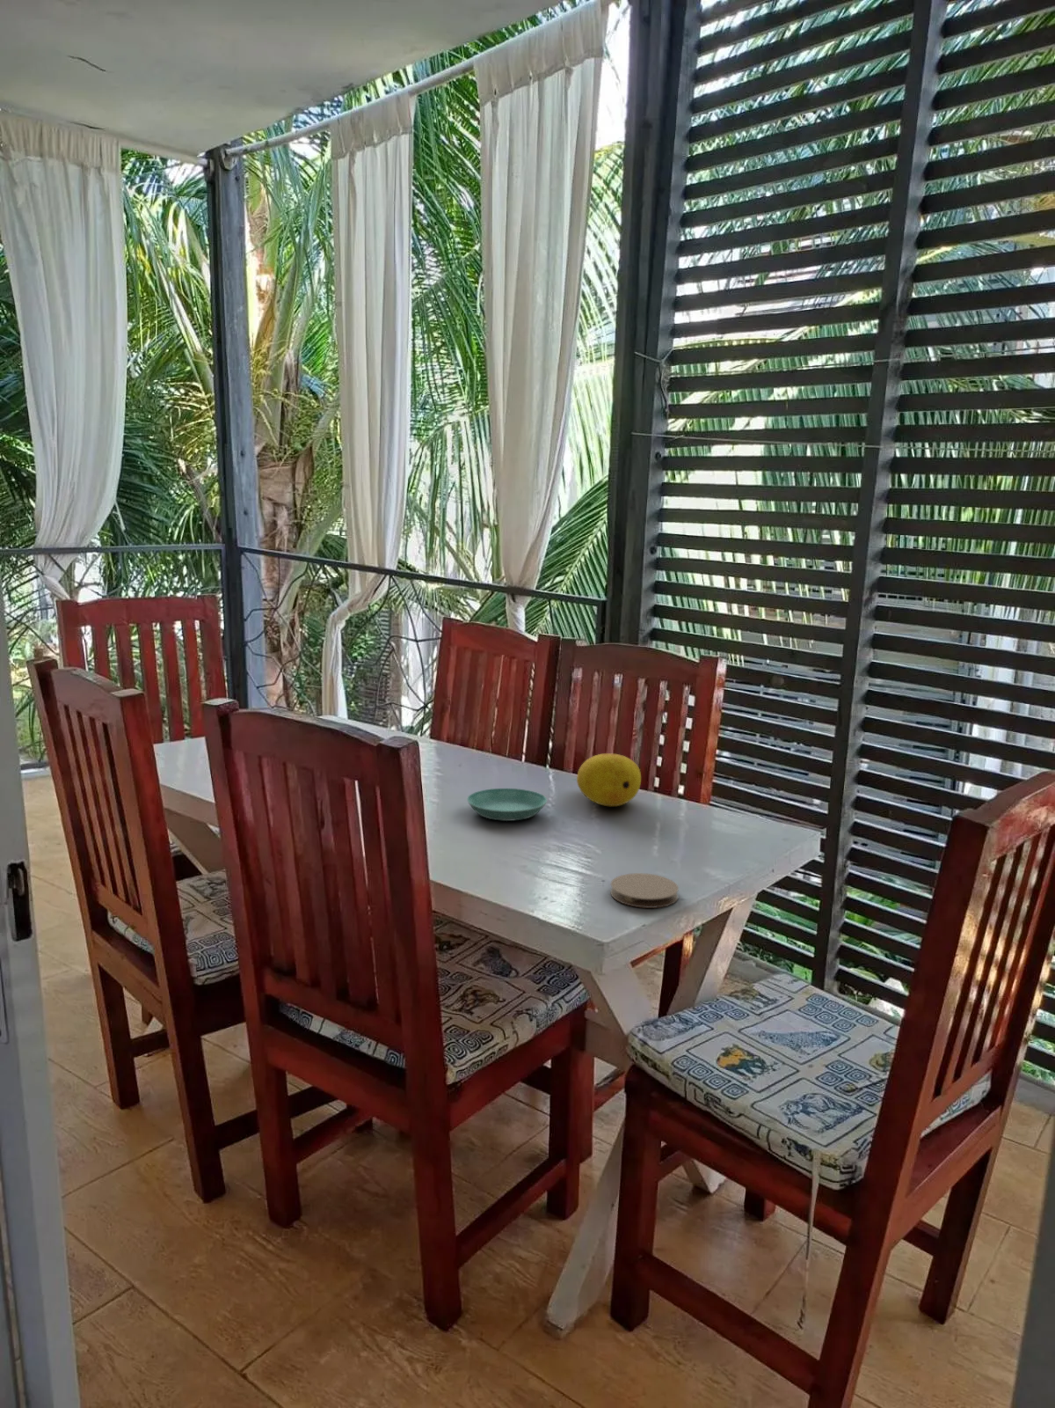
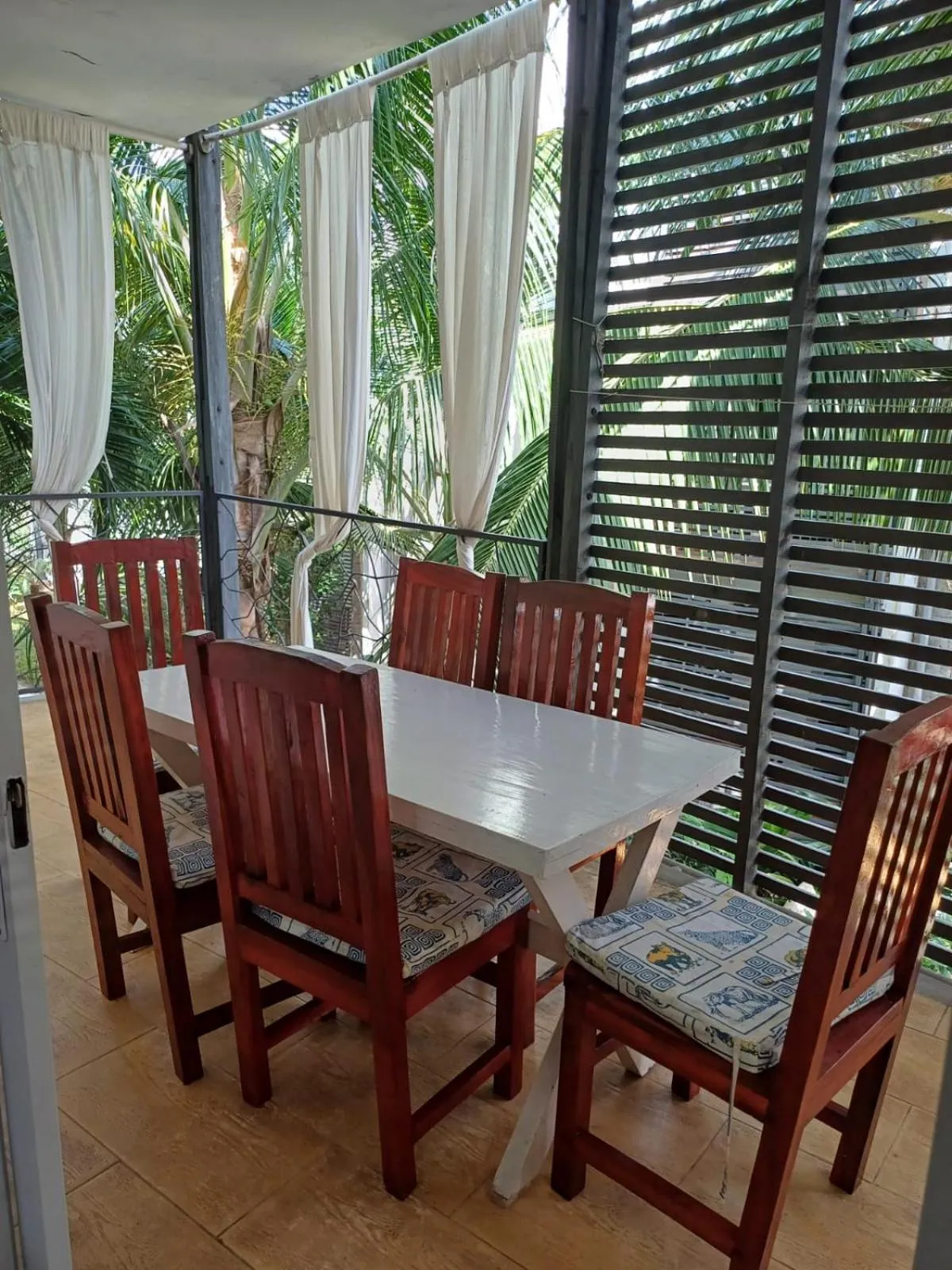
- fruit [576,753,642,807]
- coaster [610,873,679,909]
- saucer [465,787,549,822]
